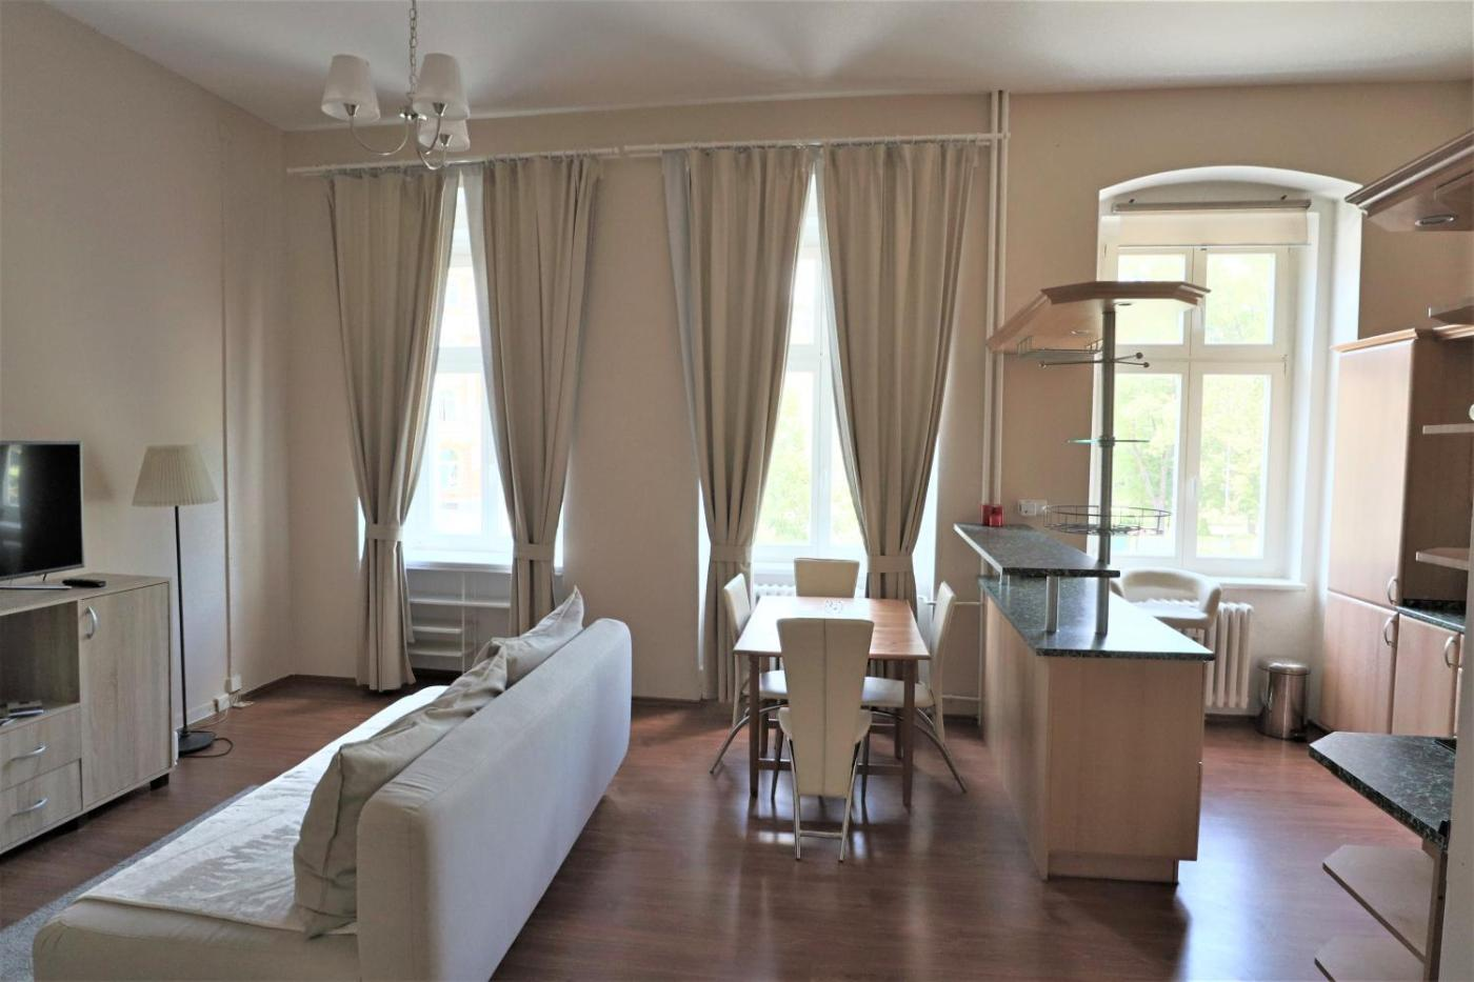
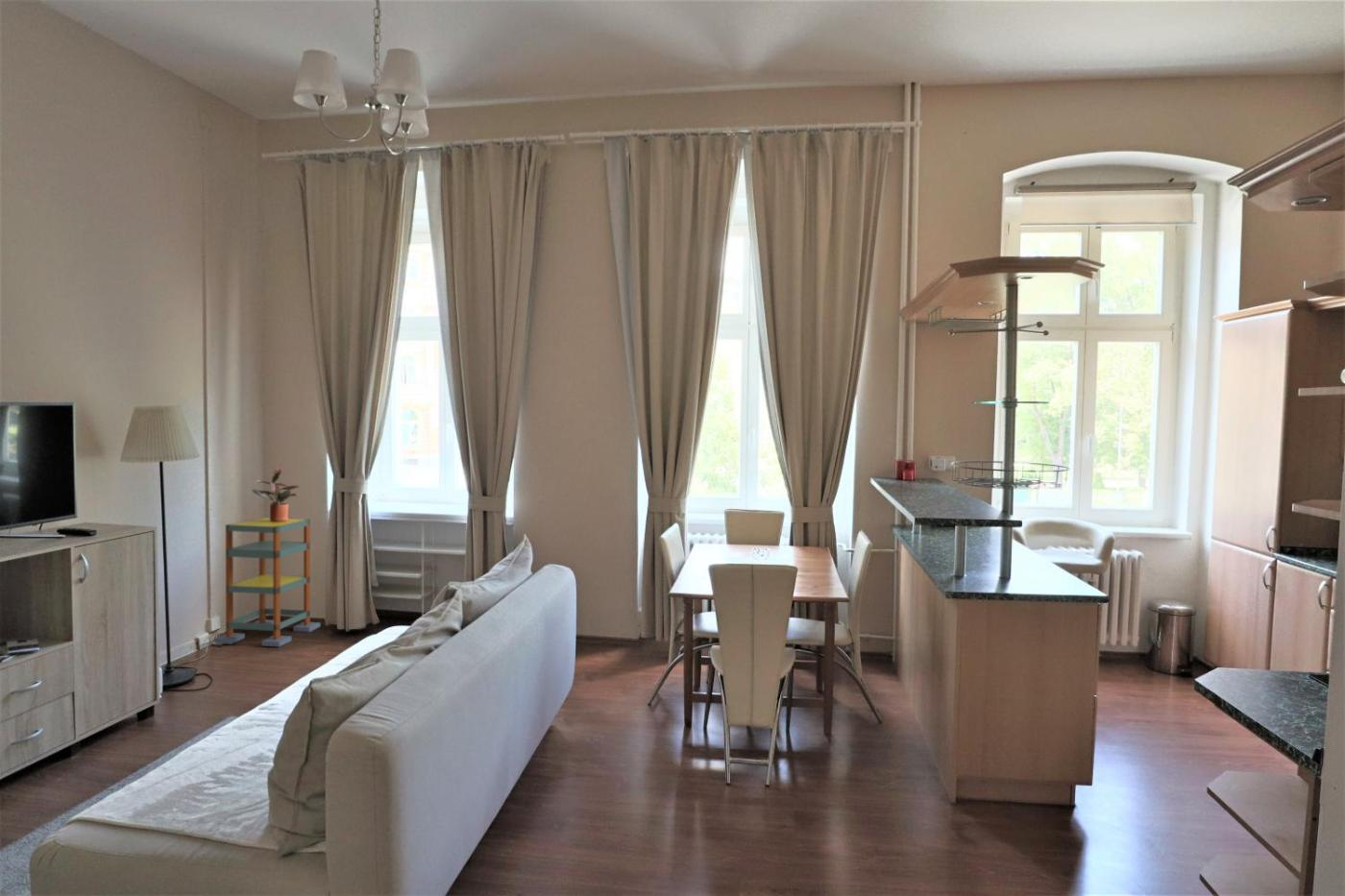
+ shelving unit [213,517,321,648]
+ potted plant [250,467,300,521]
